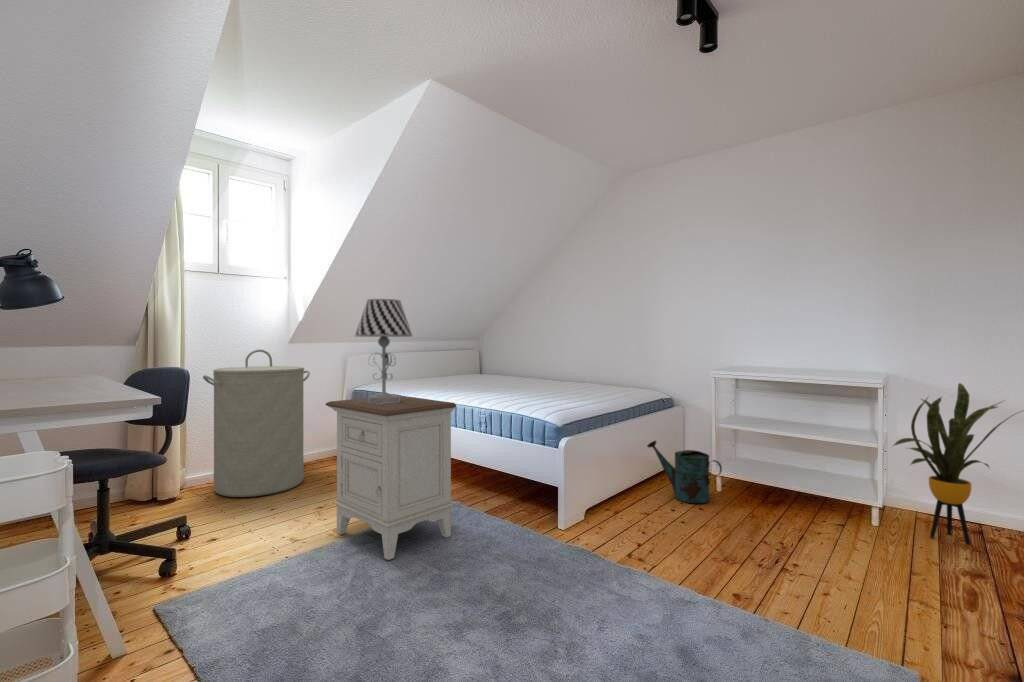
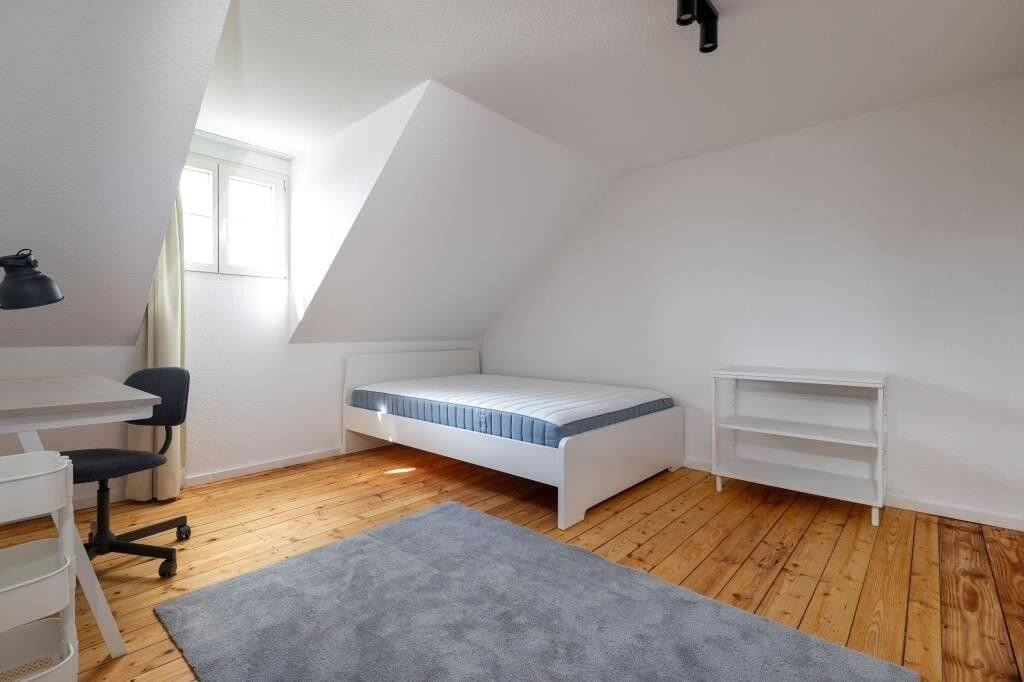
- table lamp [354,298,414,404]
- house plant [891,382,1024,546]
- laundry hamper [202,348,311,498]
- nightstand [325,395,457,561]
- watering can [646,439,723,504]
